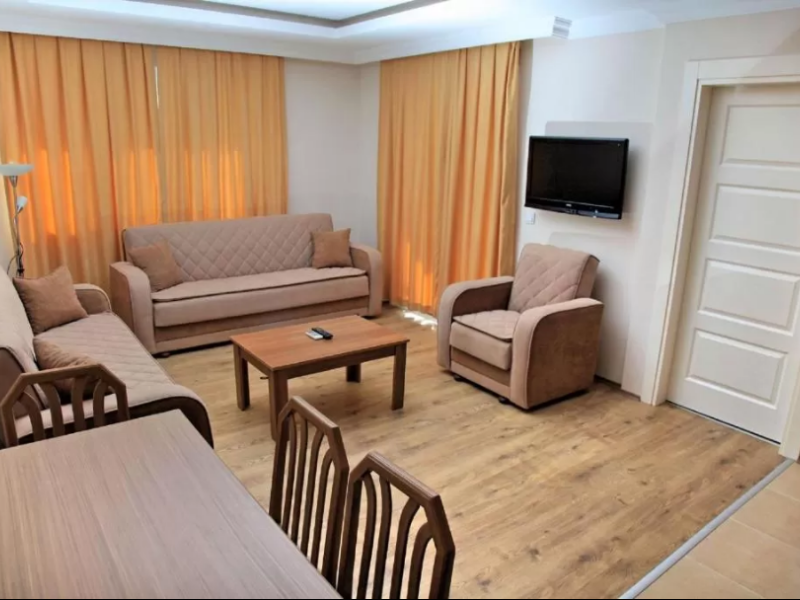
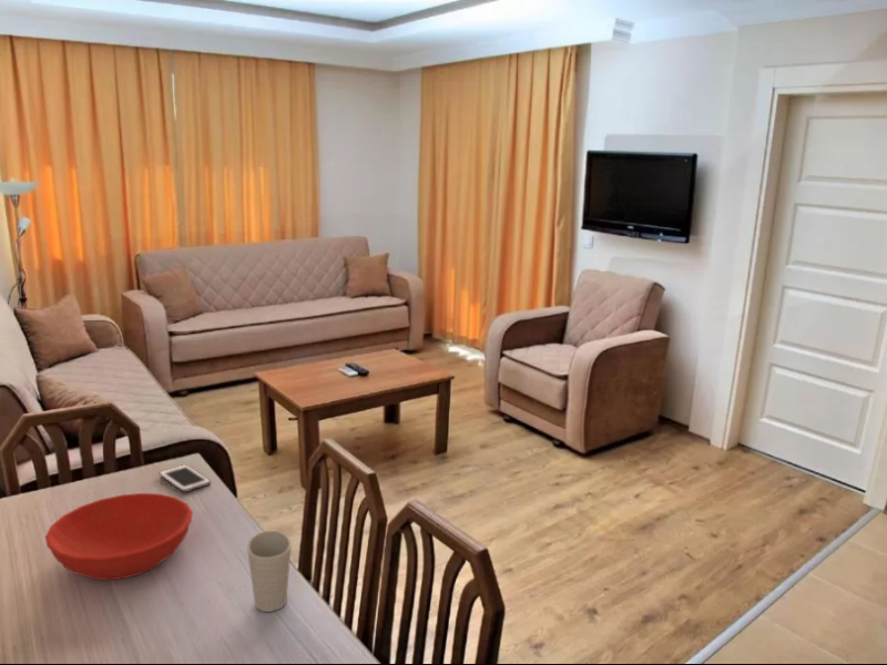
+ cell phone [159,463,212,493]
+ bowl [44,492,194,581]
+ cup [246,530,293,613]
